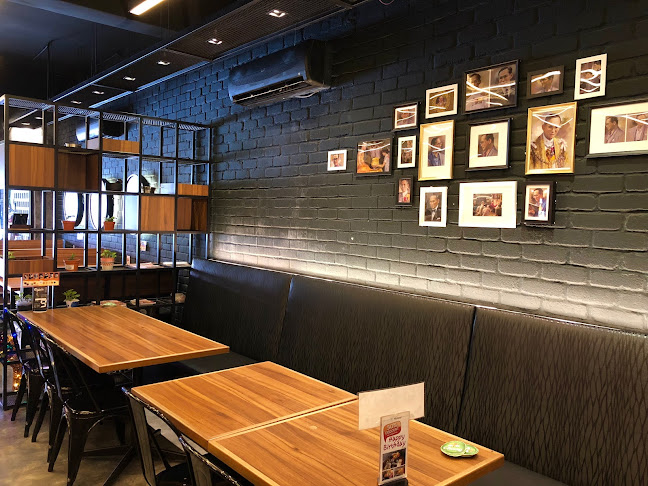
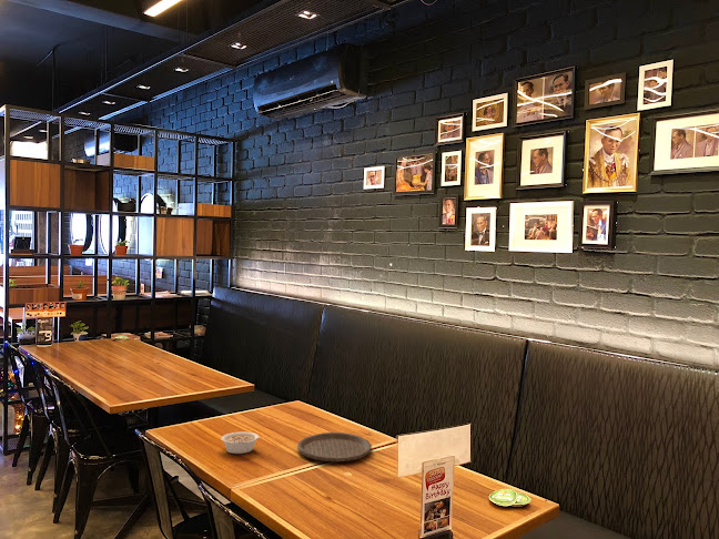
+ legume [220,431,263,455]
+ plate [296,431,373,462]
